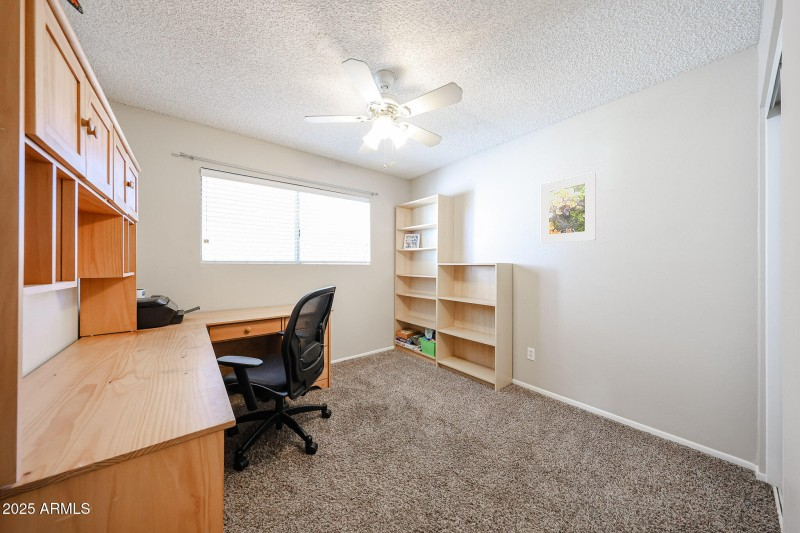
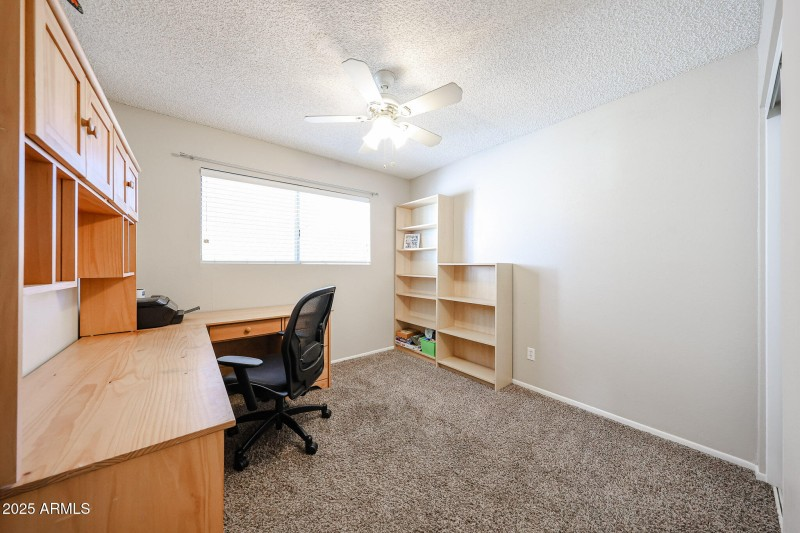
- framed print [540,171,597,244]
